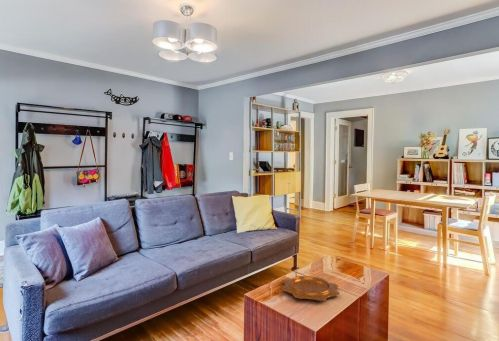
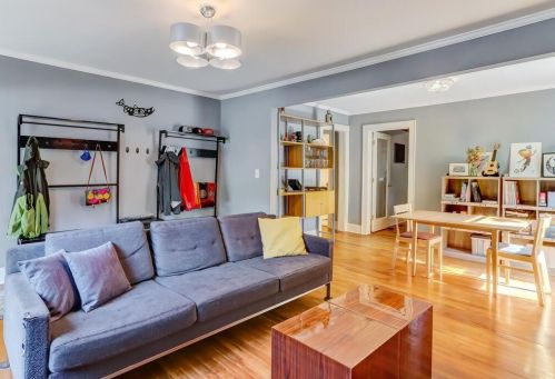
- decorative bowl [280,275,341,302]
